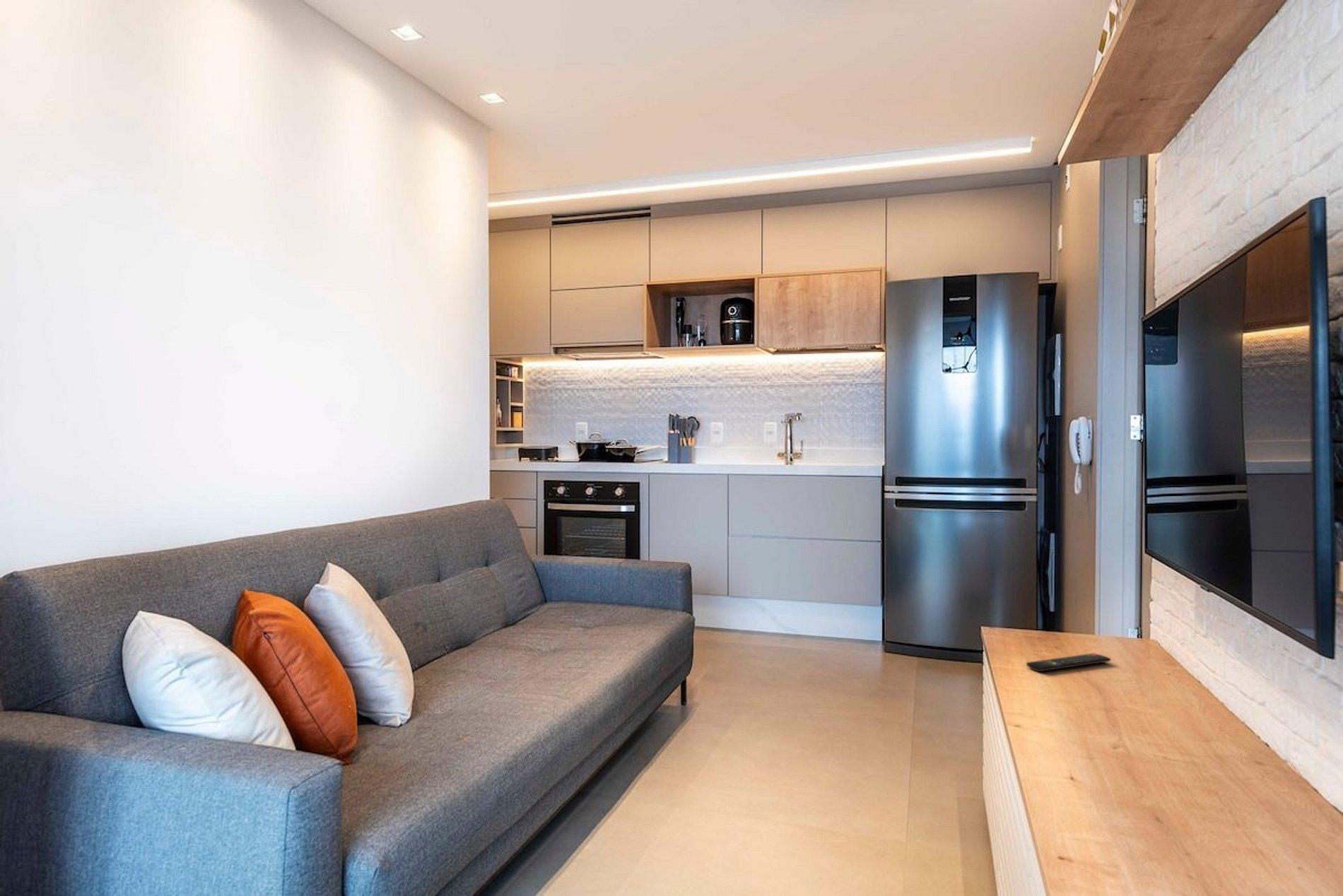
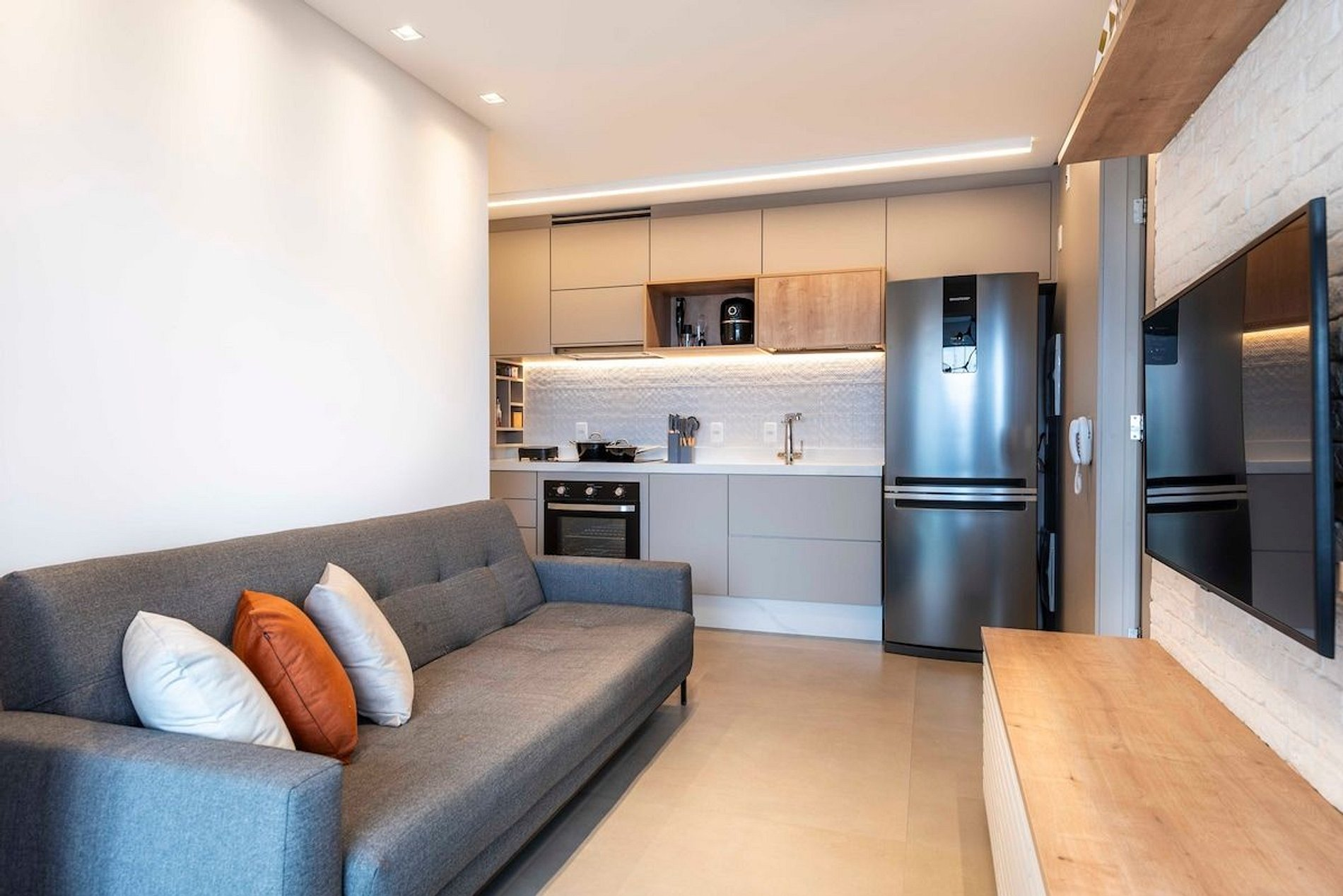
- remote control [1026,653,1111,672]
